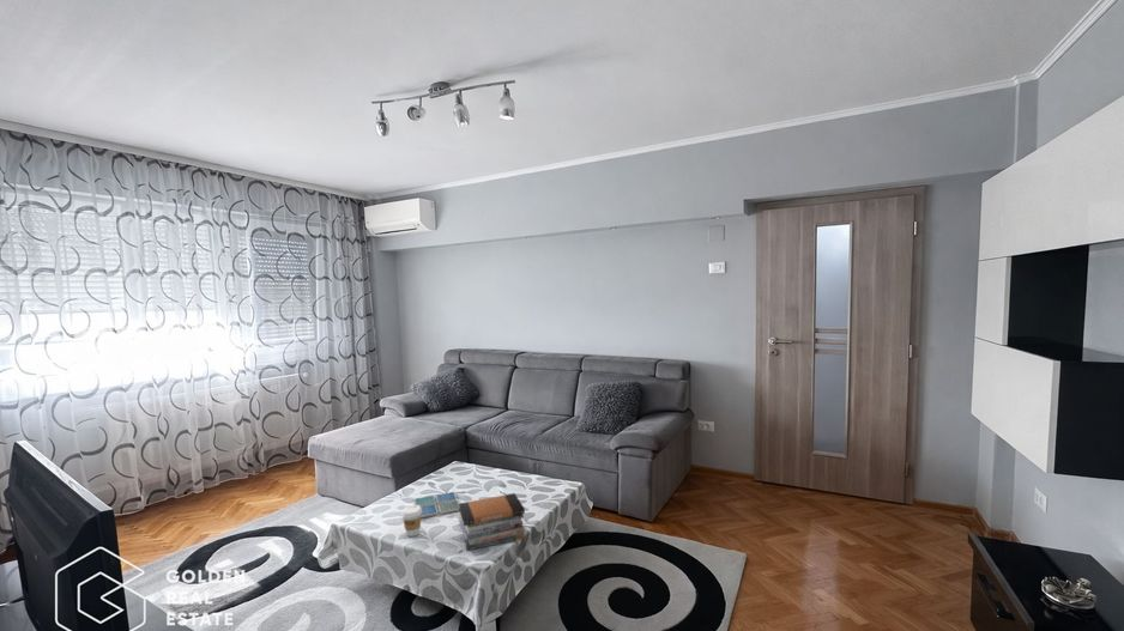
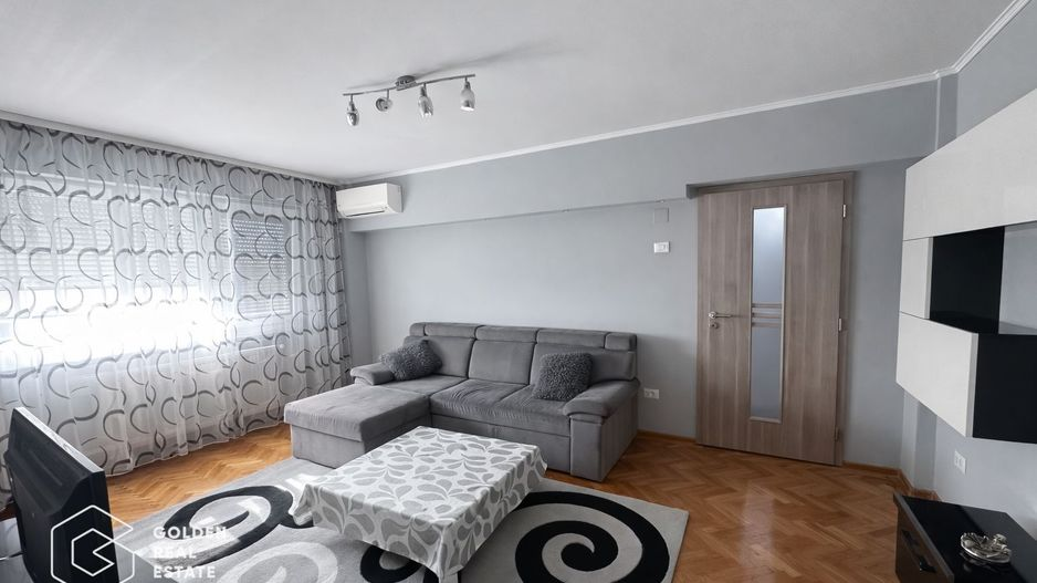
- drink coaster [413,491,460,520]
- book stack [458,492,526,551]
- coffee cup [401,504,422,538]
